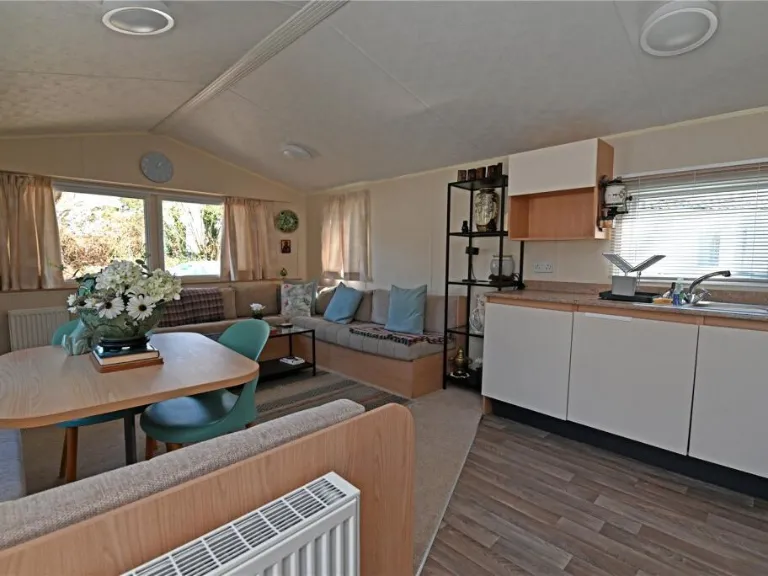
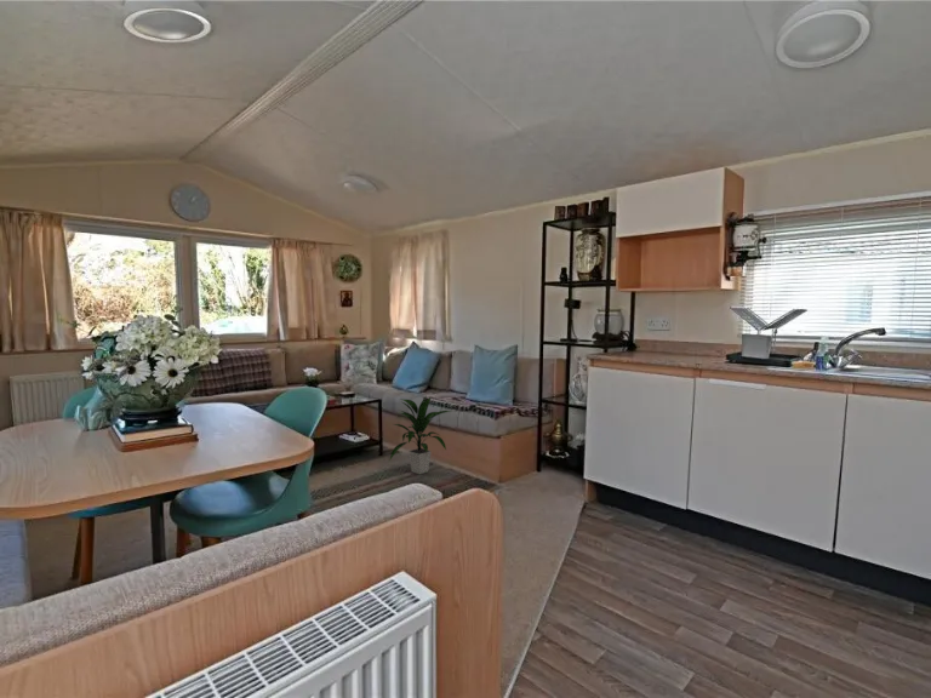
+ indoor plant [388,396,453,475]
